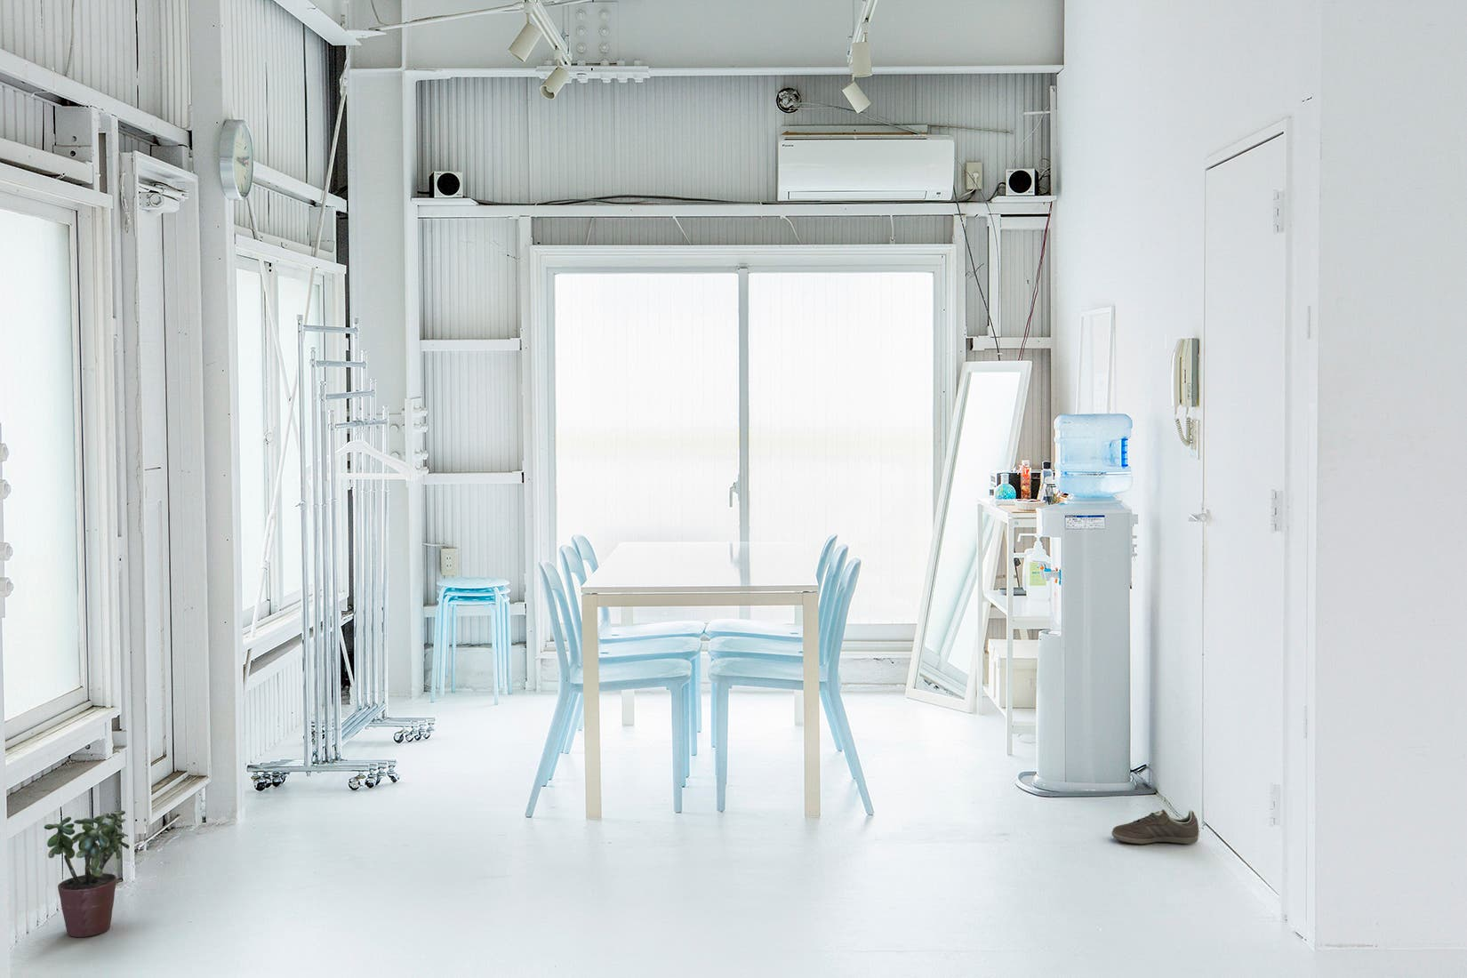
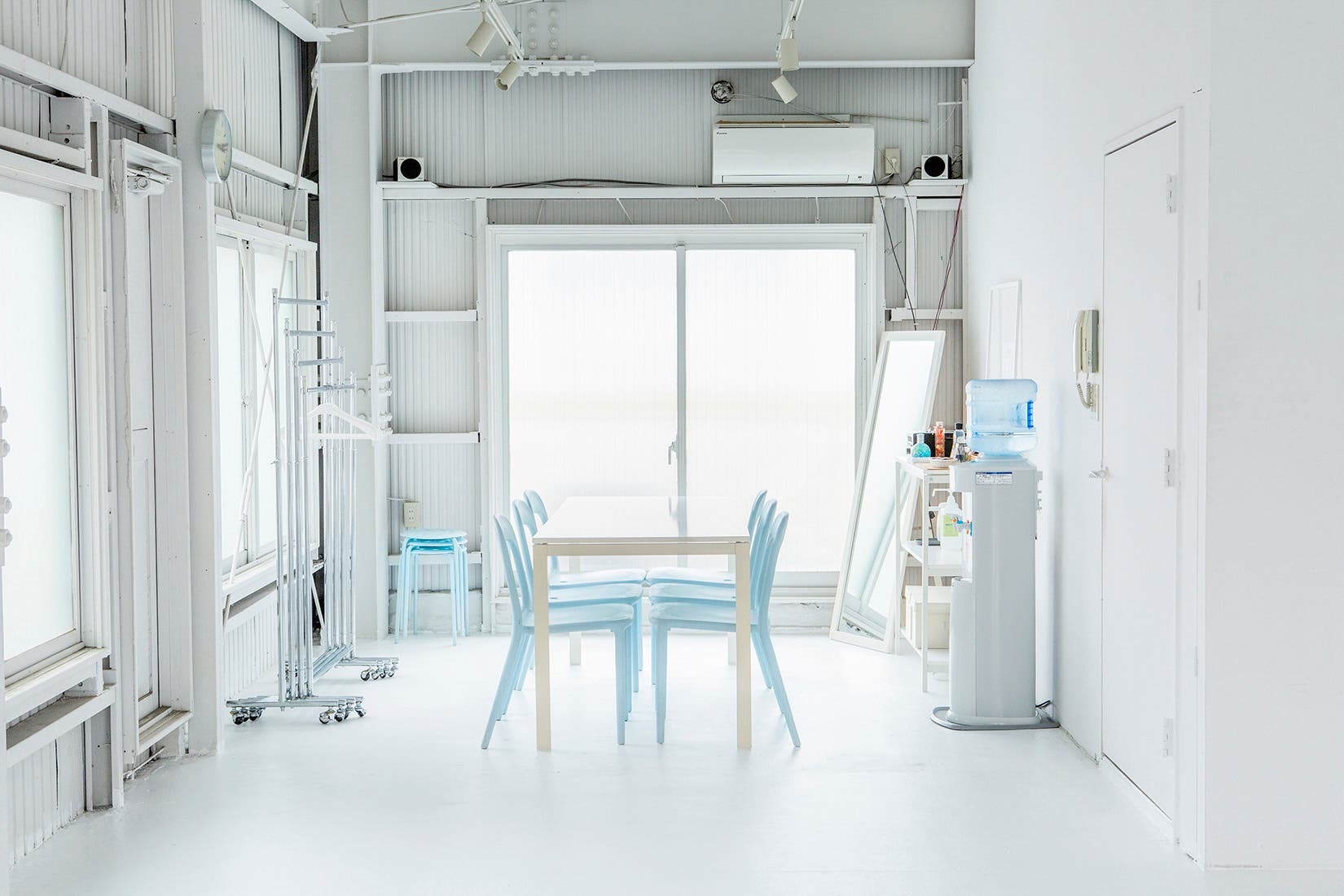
- sneaker [1110,809,1200,845]
- potted plant [44,810,130,938]
